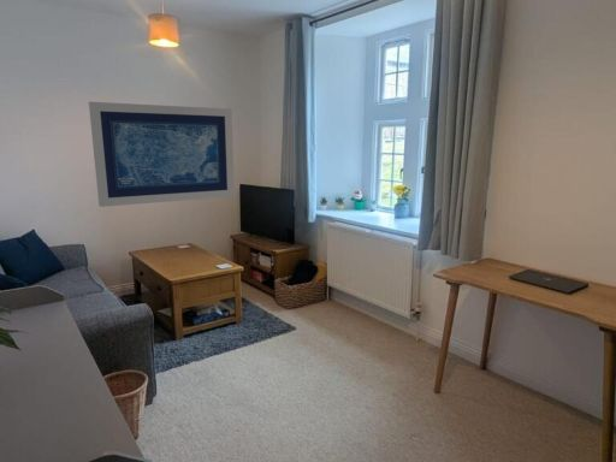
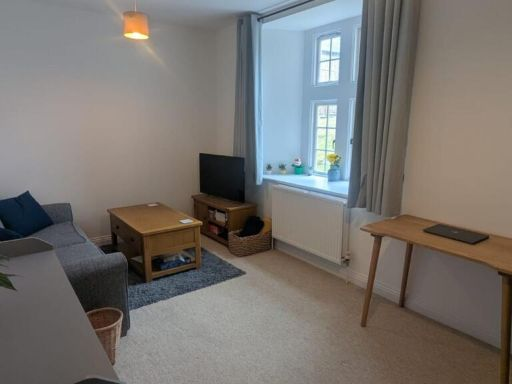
- wall art [88,101,236,208]
